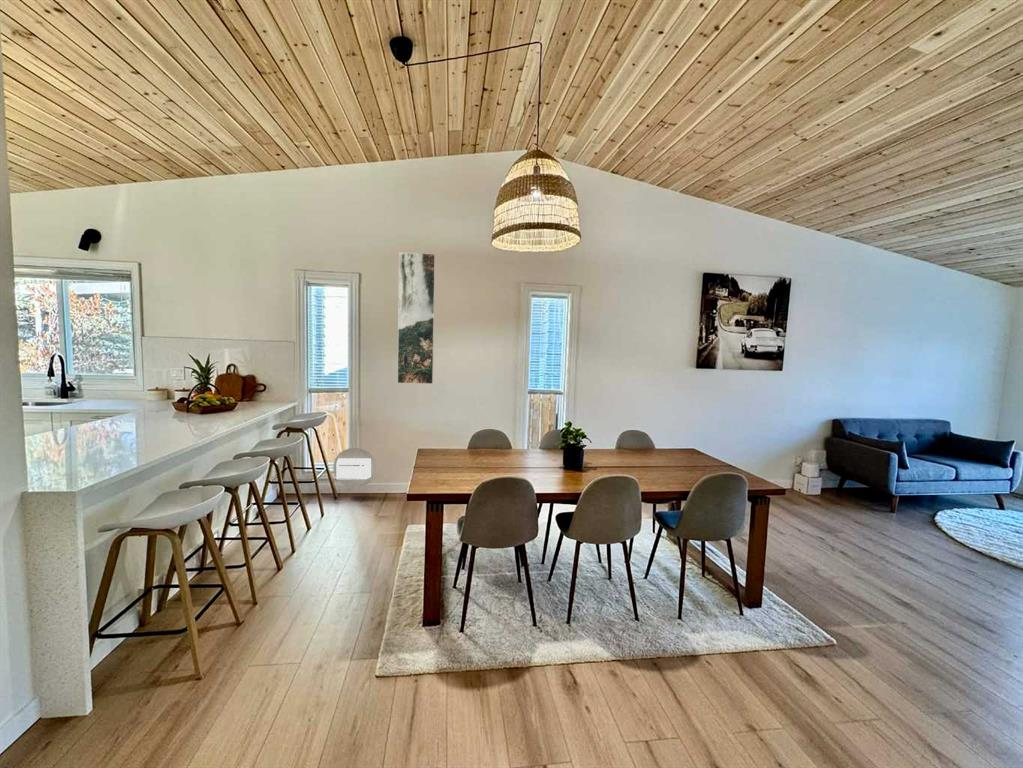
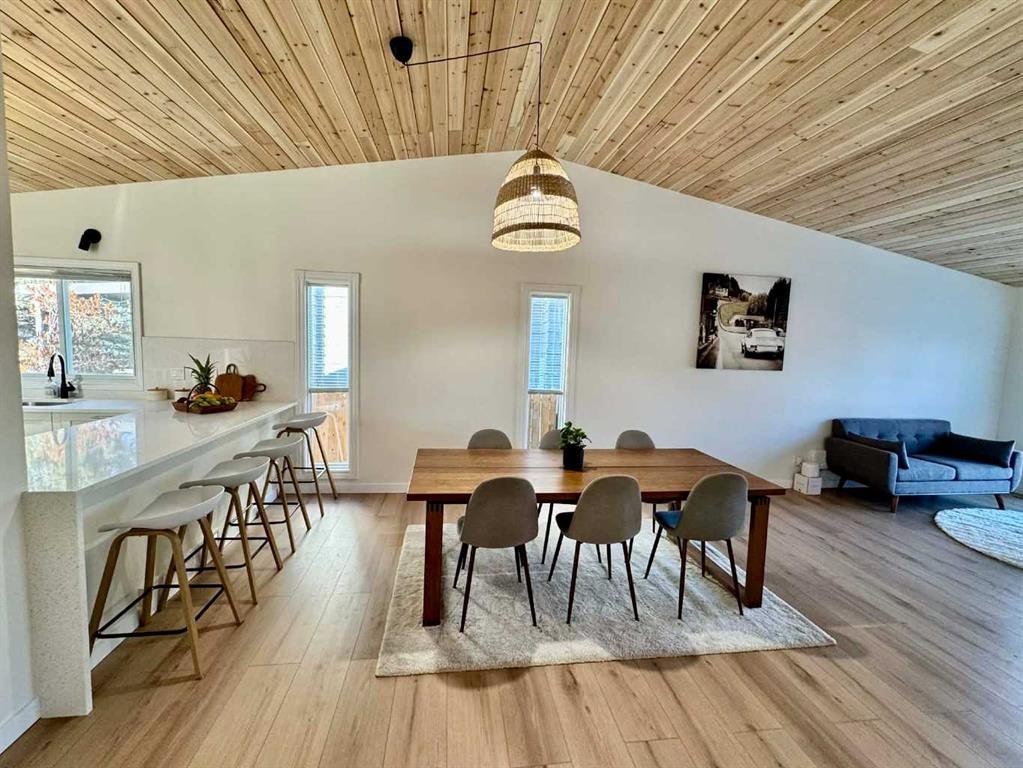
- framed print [397,251,436,385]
- air conditioner [332,447,377,488]
